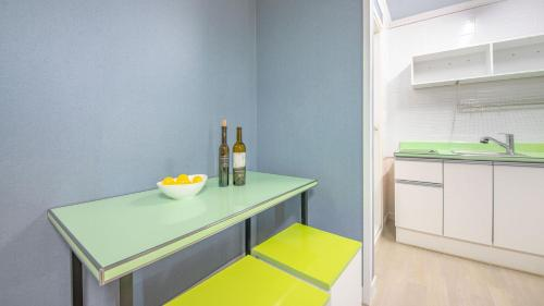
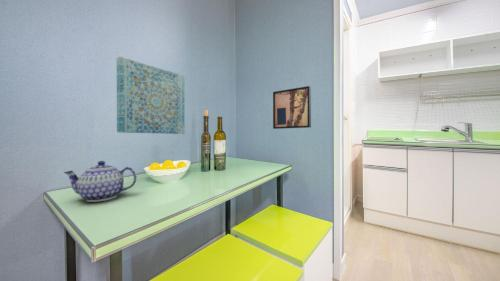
+ wall art [116,55,186,135]
+ wall art [272,85,312,130]
+ teapot [62,160,138,203]
